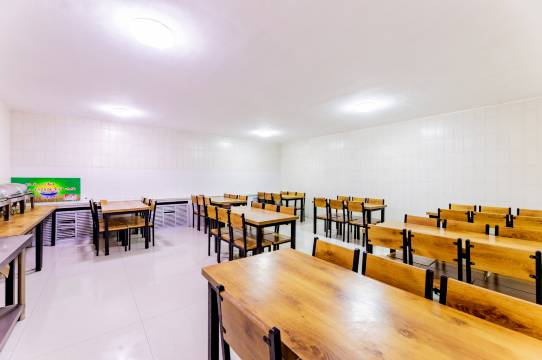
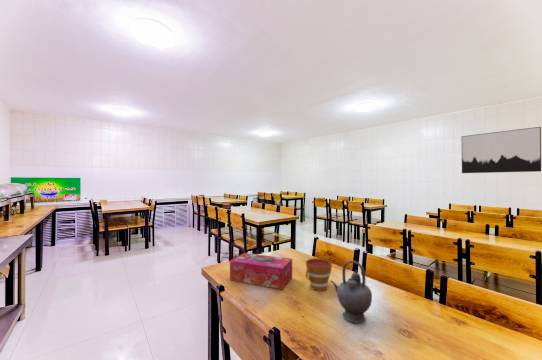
+ wall art [461,126,542,174]
+ cup [305,257,333,292]
+ tissue box [229,252,293,290]
+ teapot [329,259,373,324]
